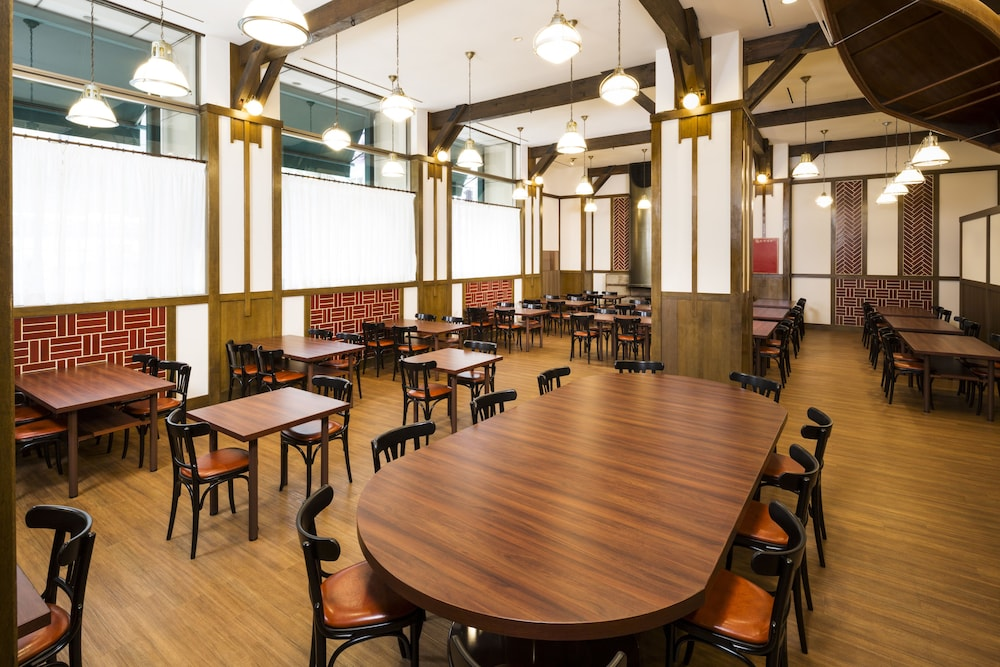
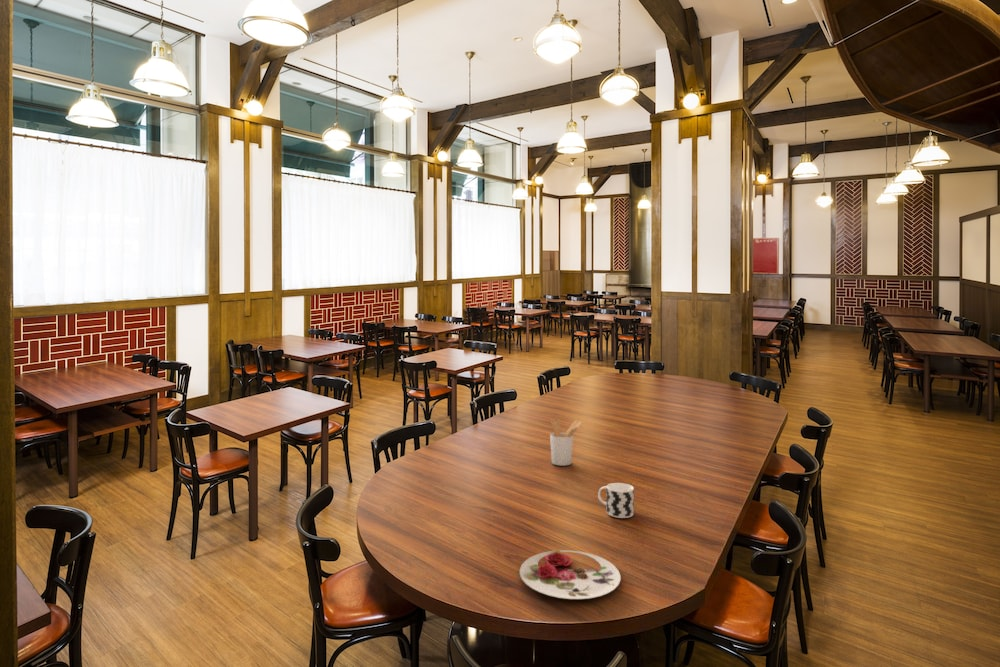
+ cup [597,482,635,519]
+ utensil holder [549,417,583,467]
+ plate [519,549,622,600]
